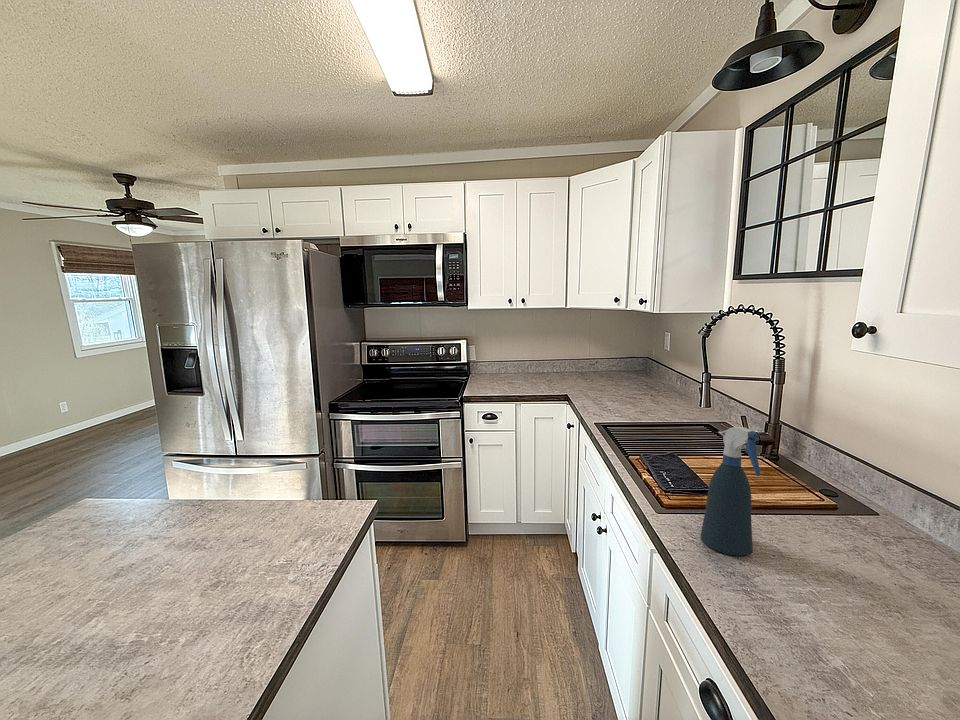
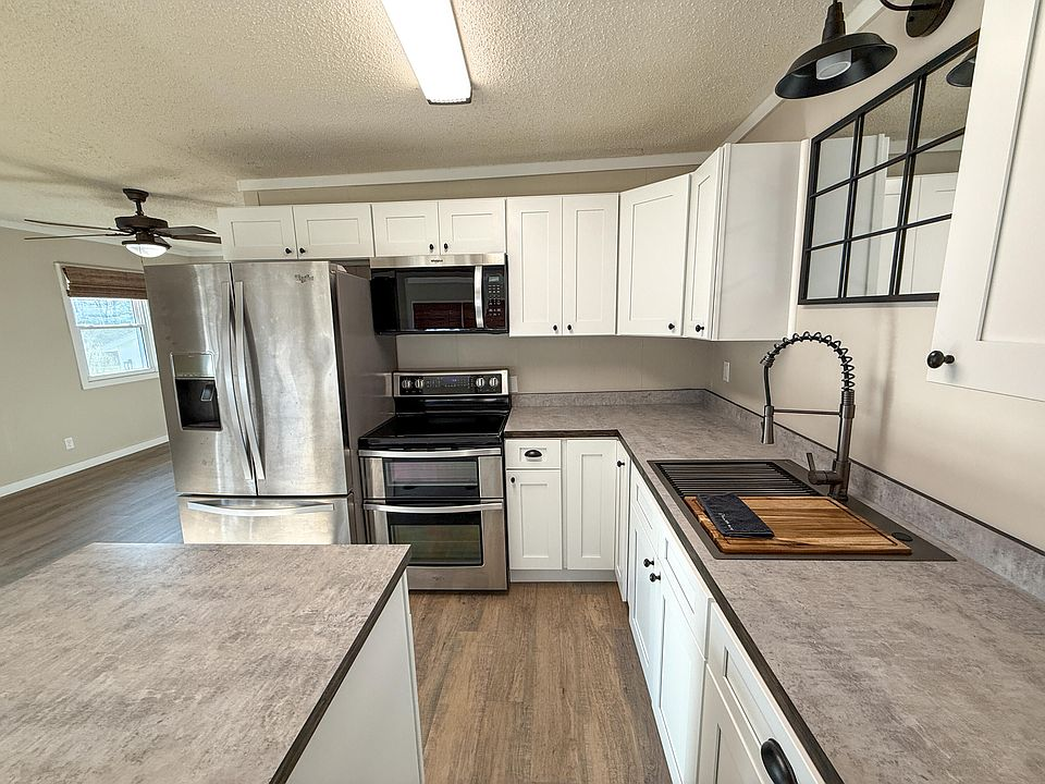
- spray bottle [700,426,762,557]
